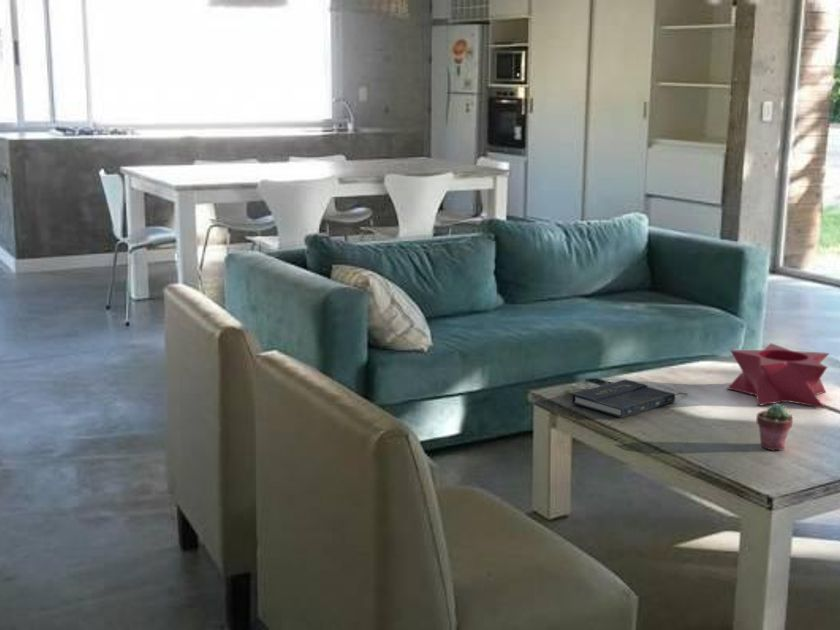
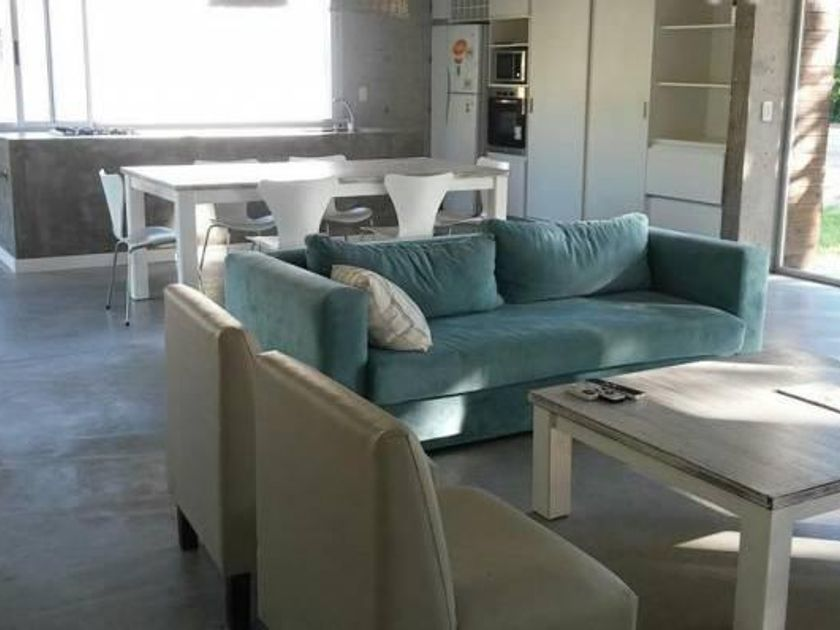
- book [571,378,689,419]
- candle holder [725,342,831,409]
- potted succulent [756,403,794,451]
